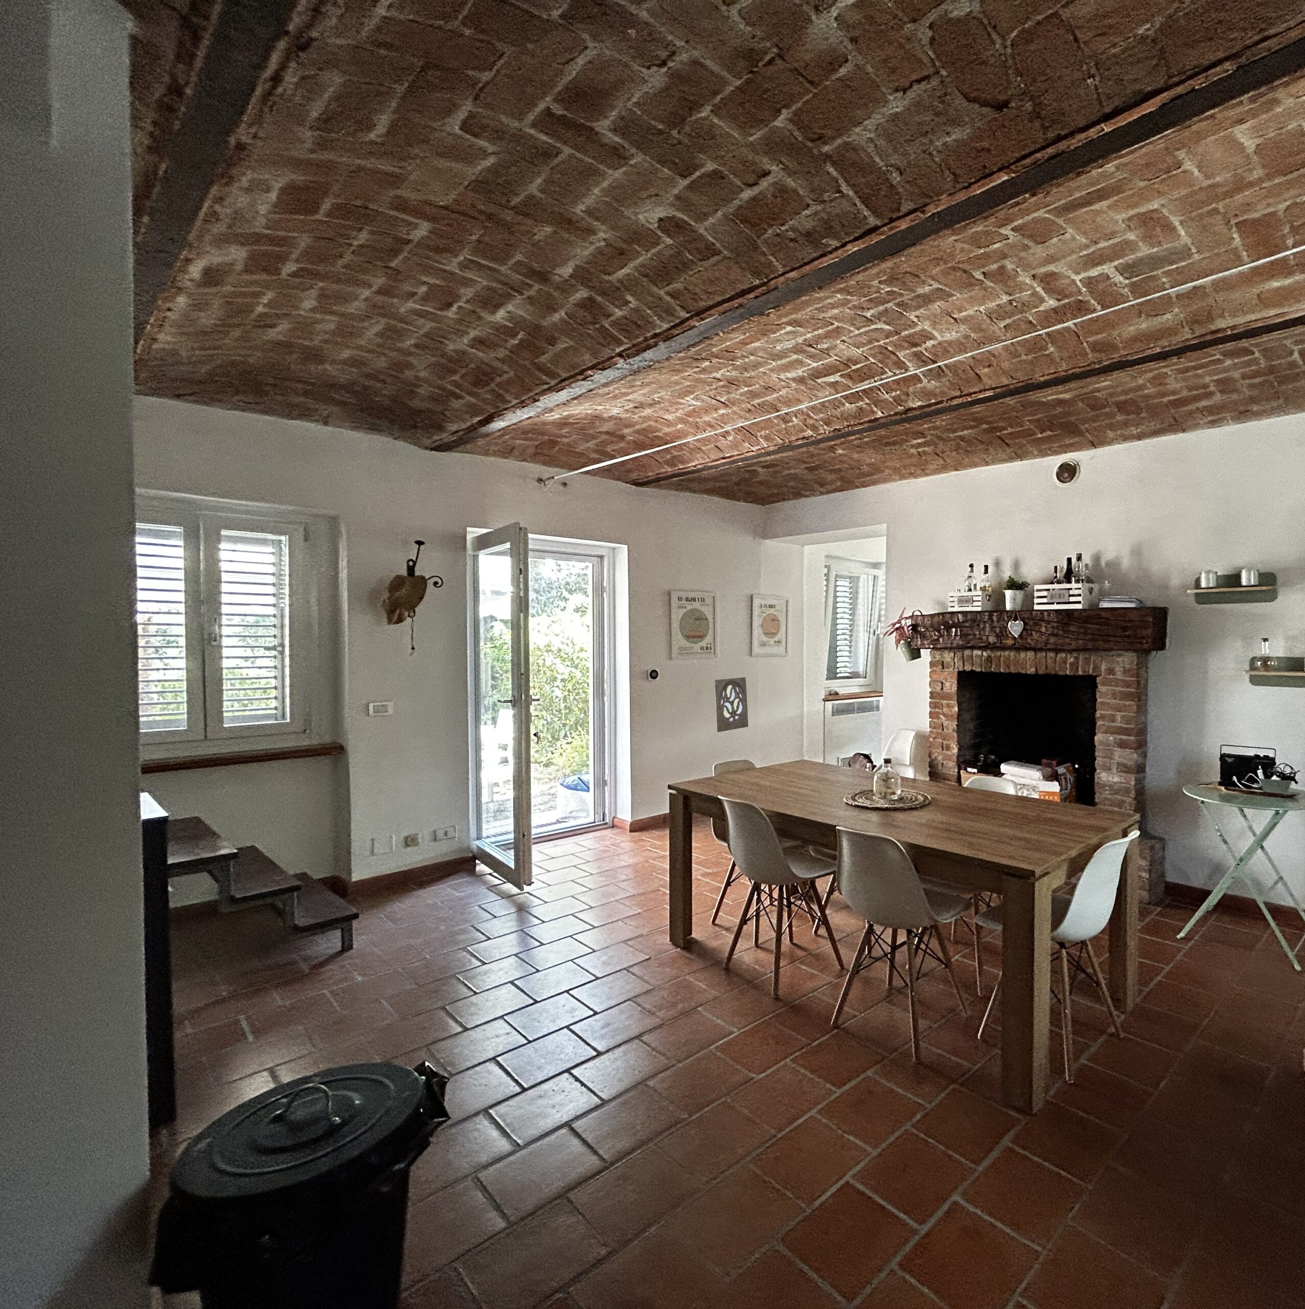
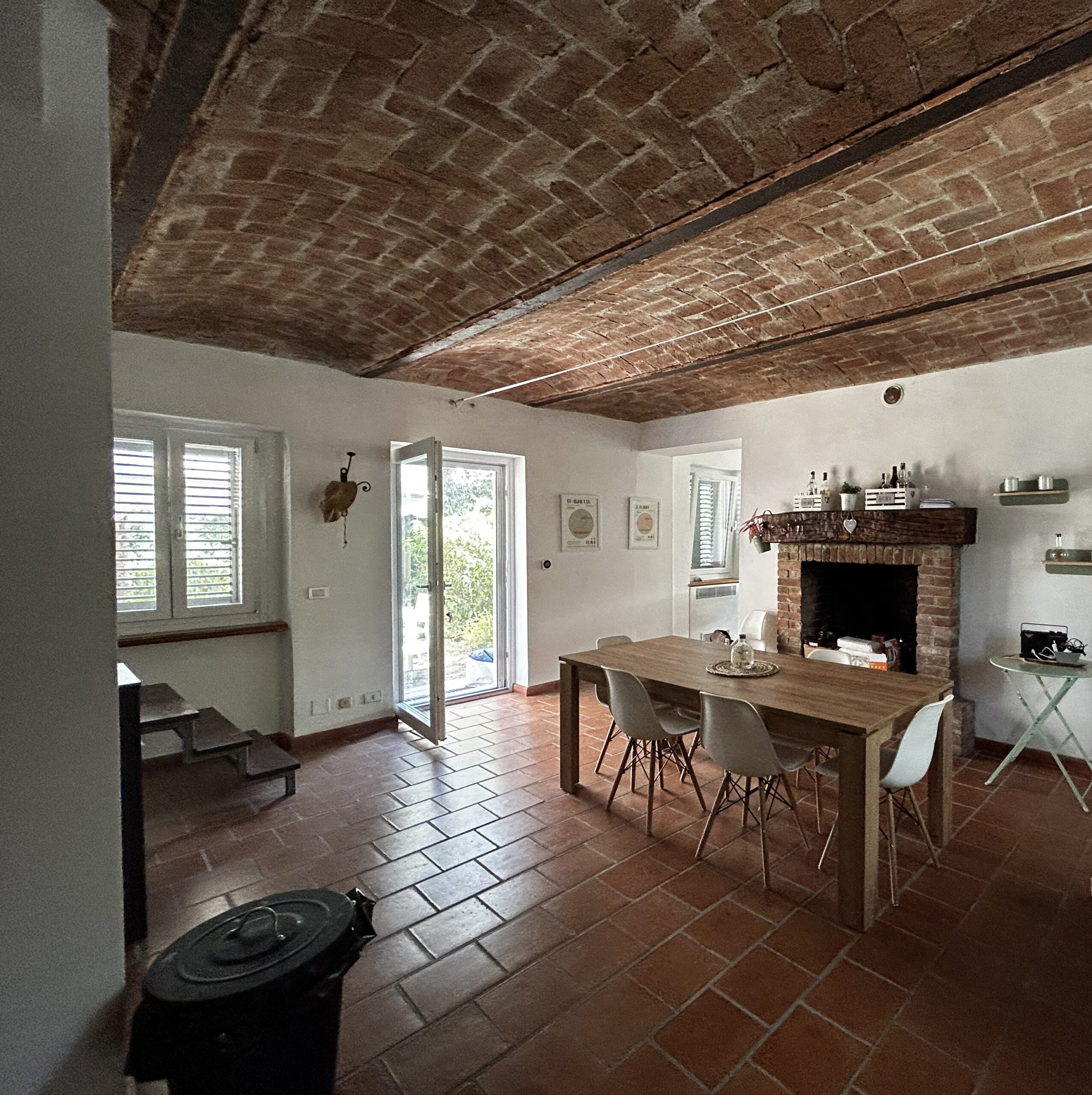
- wall ornament [715,677,749,733]
